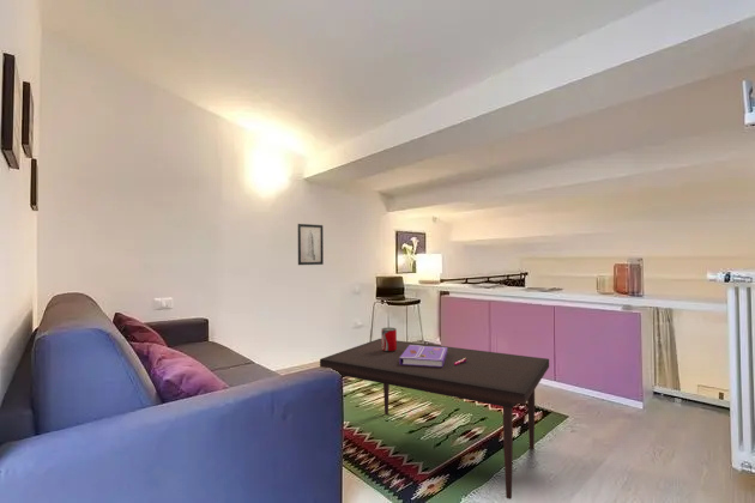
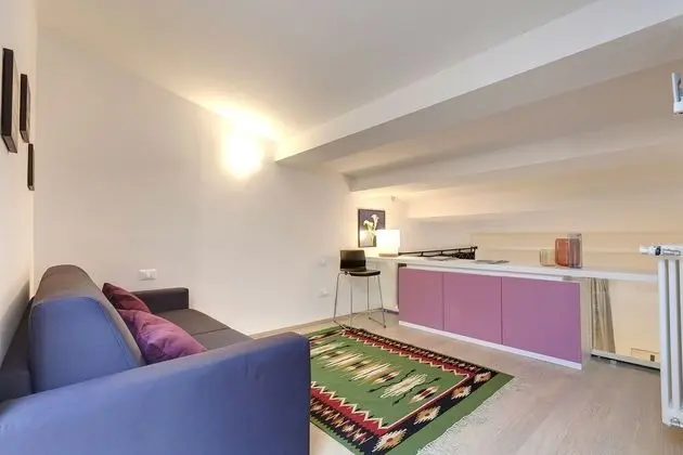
- coffee table [319,326,550,501]
- wall art [297,223,325,266]
